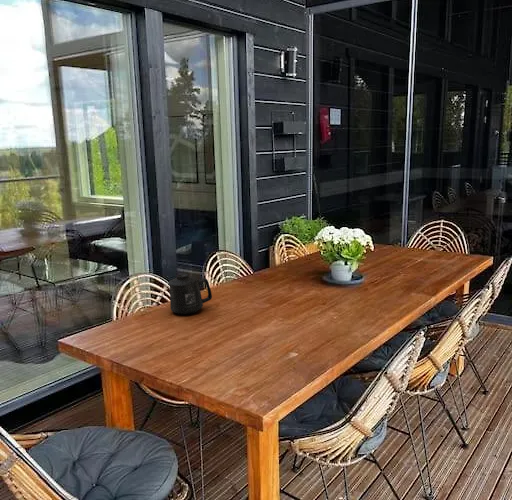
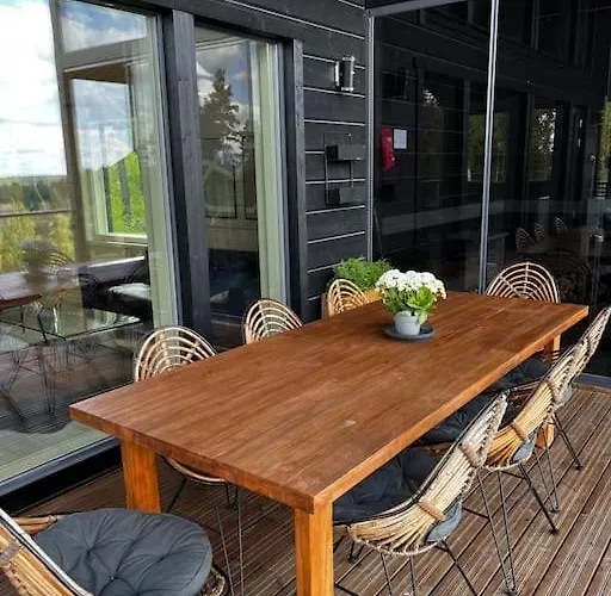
- mug [167,273,213,315]
